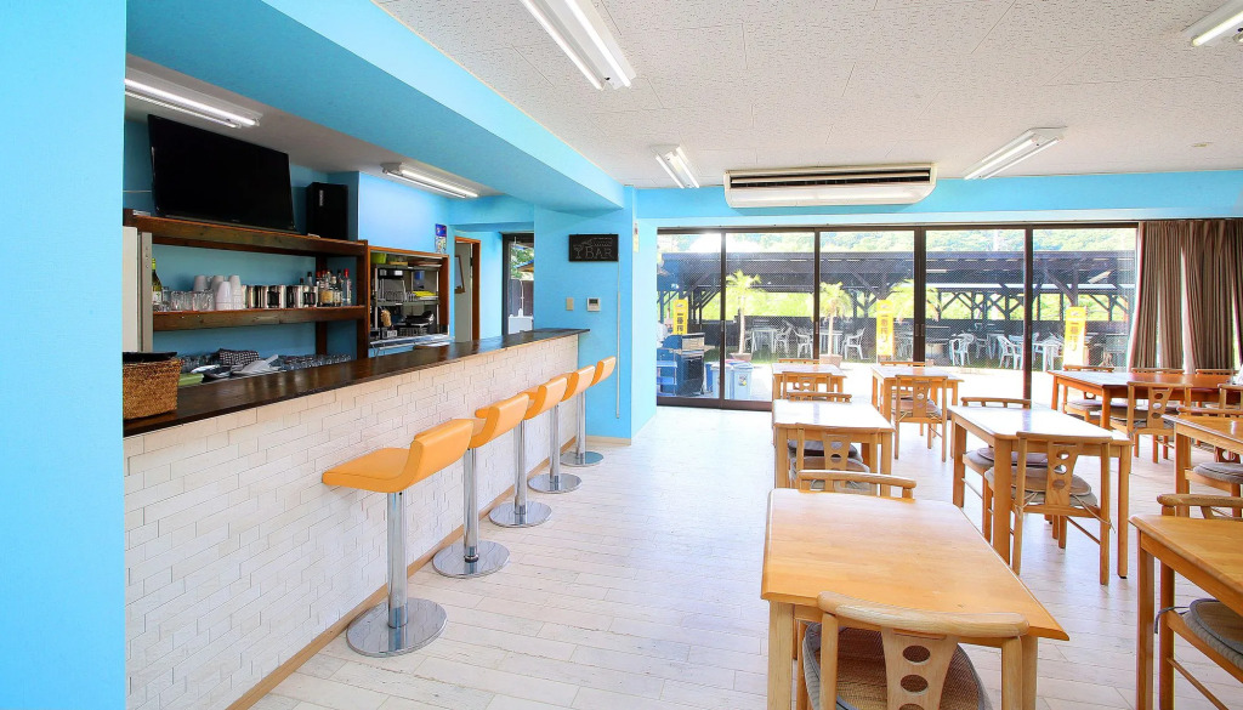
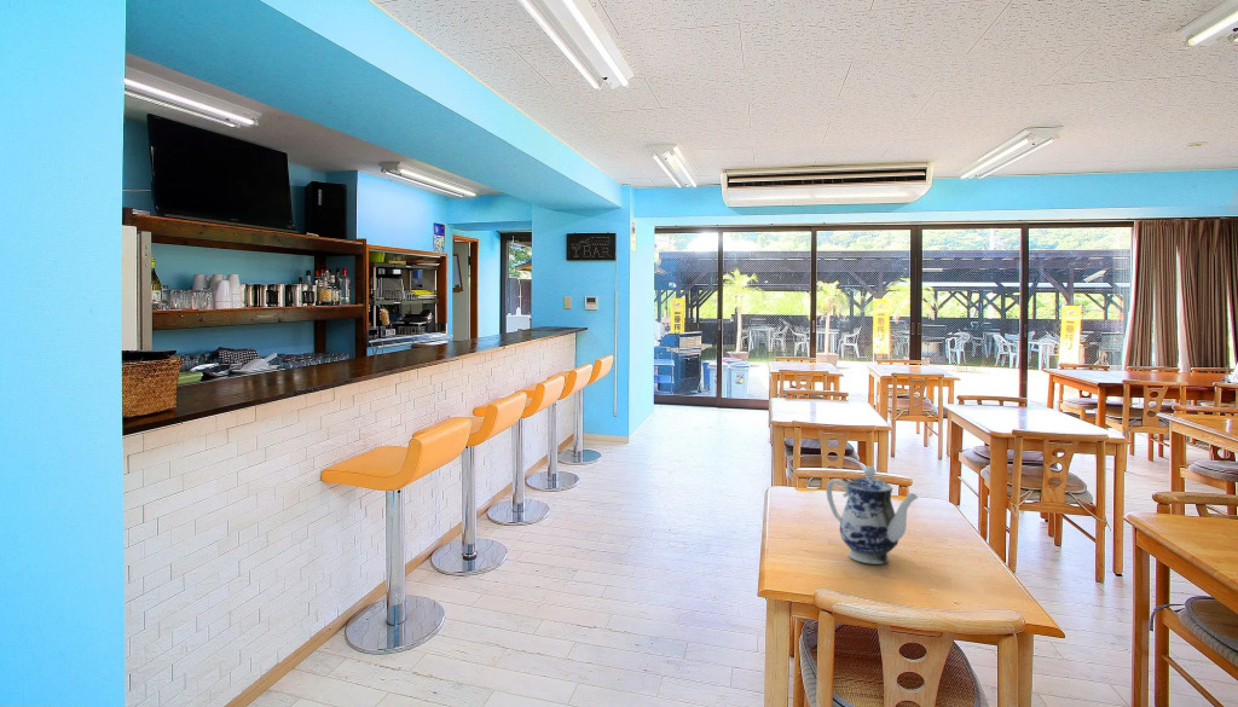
+ teapot [825,465,919,566]
